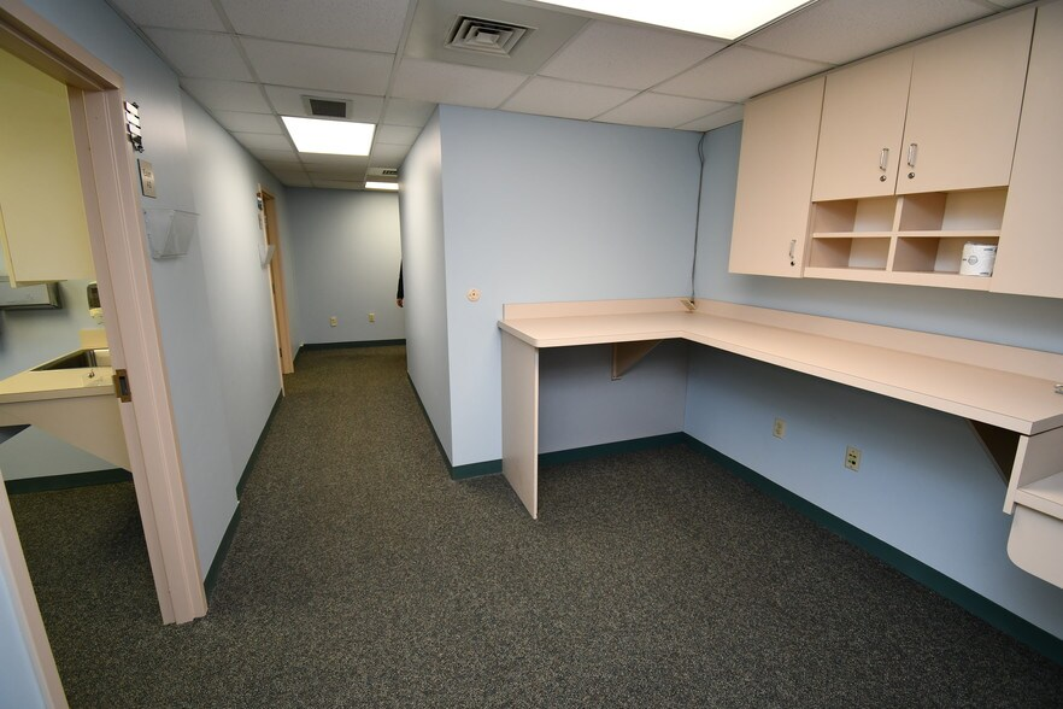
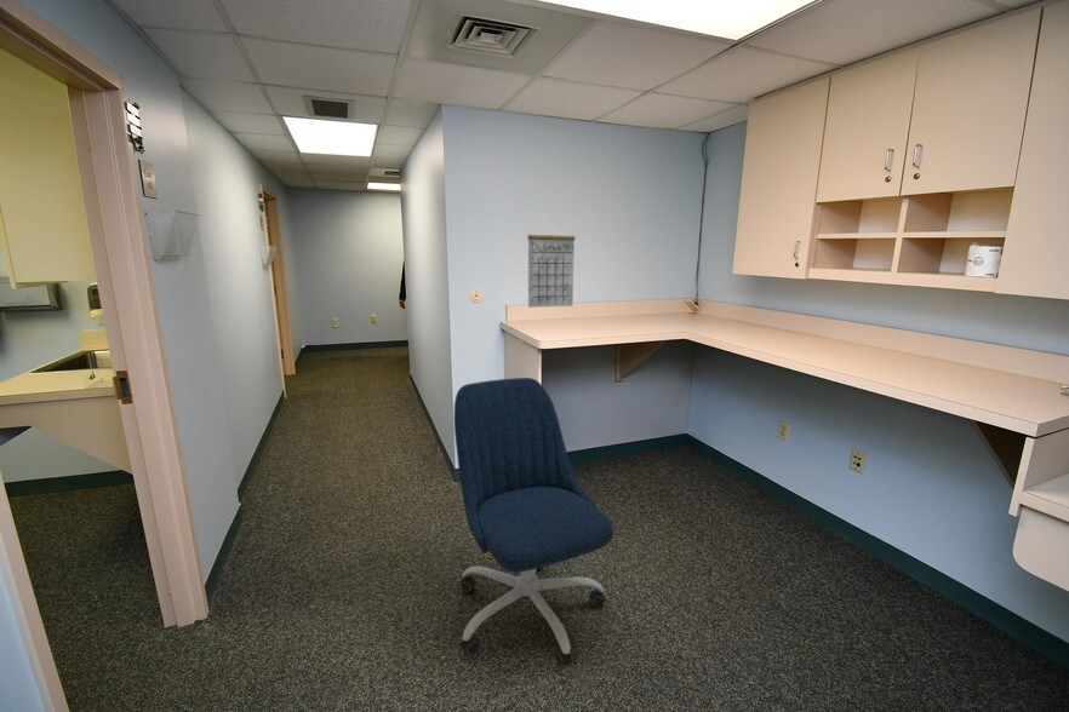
+ calendar [526,219,577,309]
+ office chair [453,377,614,668]
